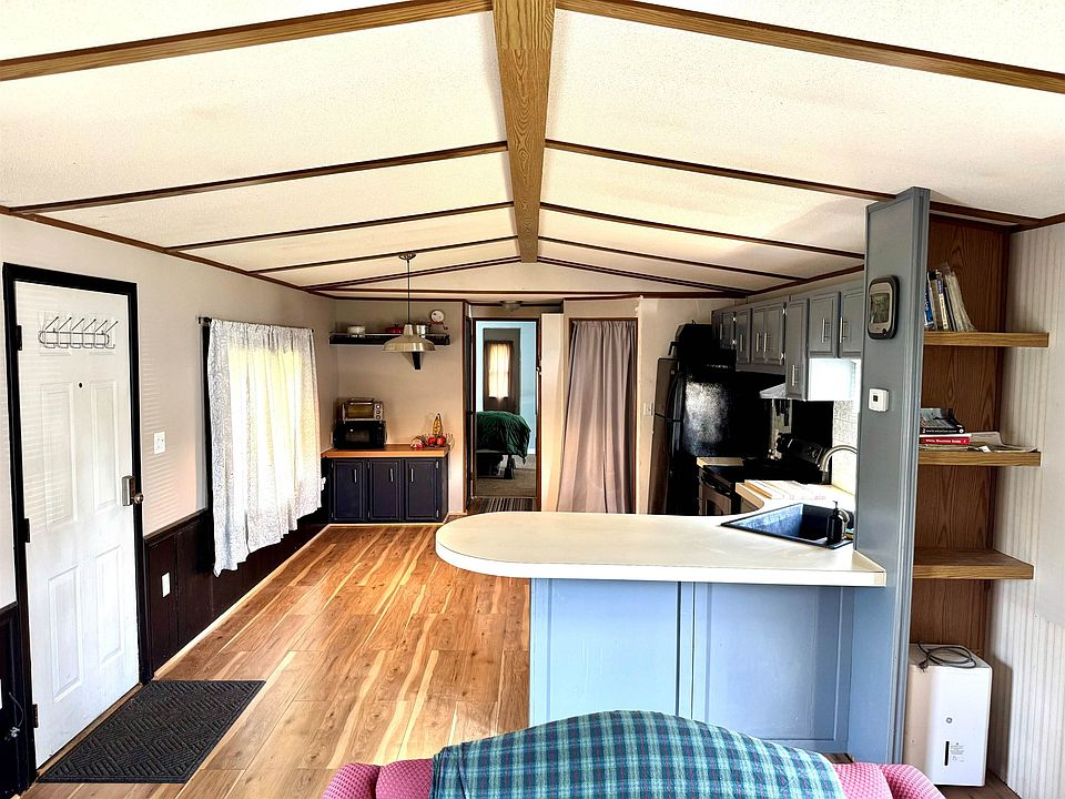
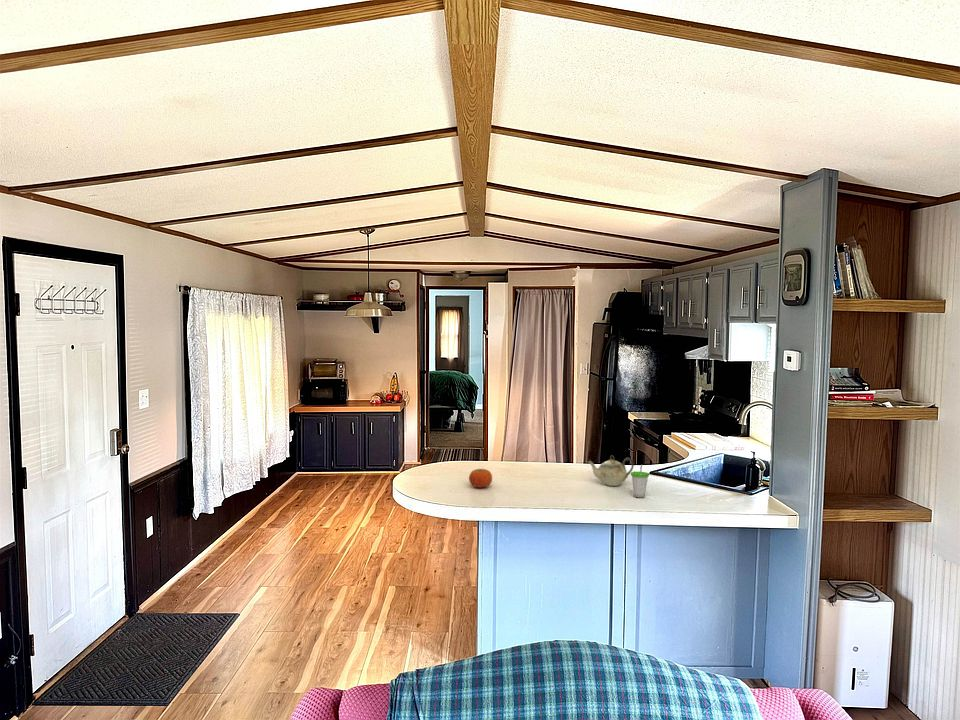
+ fruit [468,468,493,489]
+ cup [630,464,650,499]
+ teapot [585,454,635,487]
